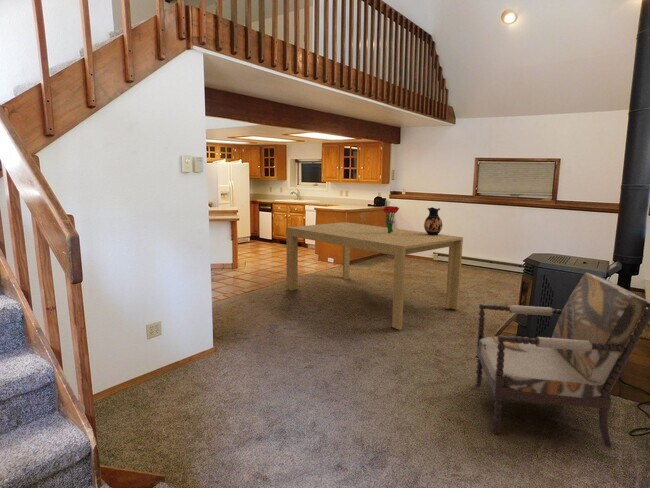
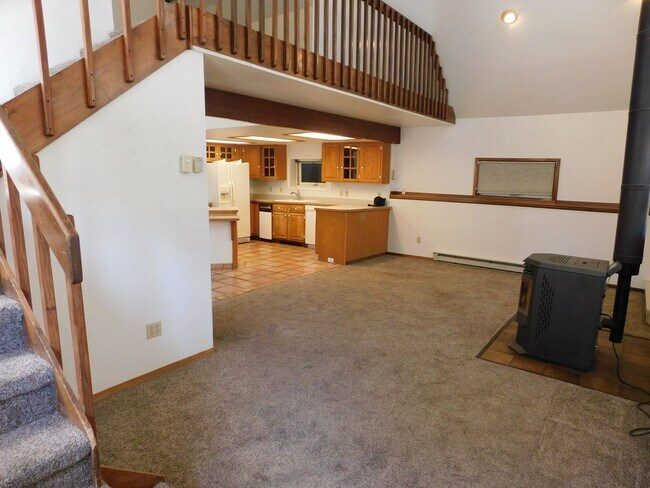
- bouquet [382,205,400,233]
- ceramic jug [423,206,443,235]
- armchair [475,272,650,448]
- dining table [285,221,464,331]
